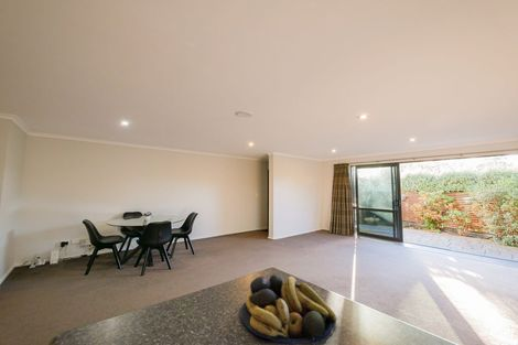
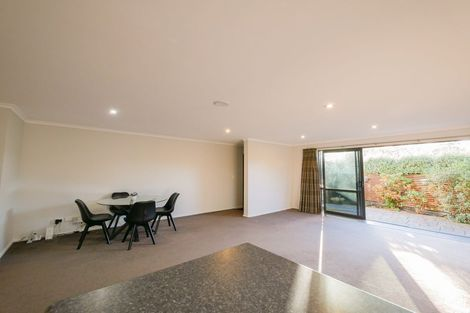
- fruit bowl [239,273,338,345]
